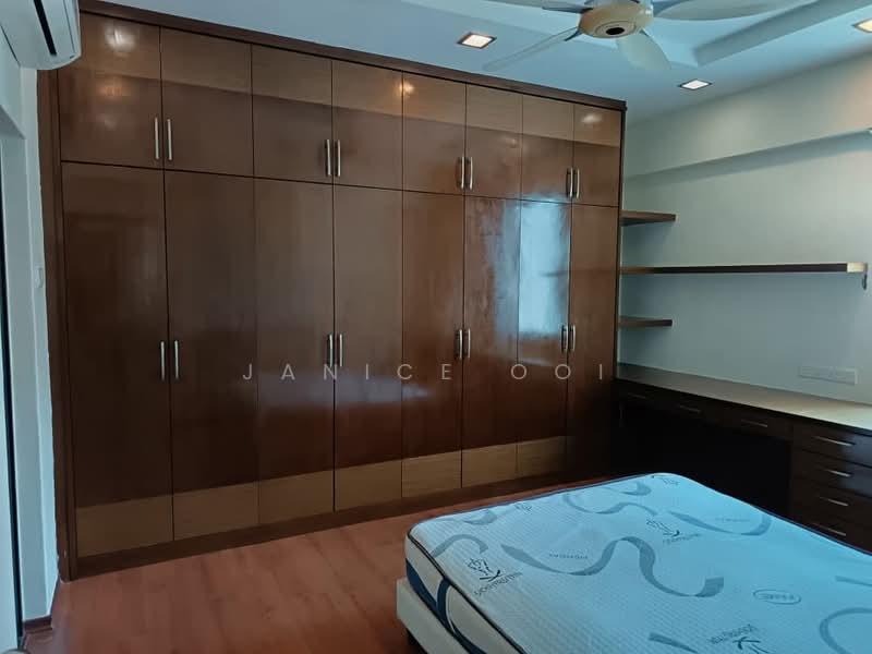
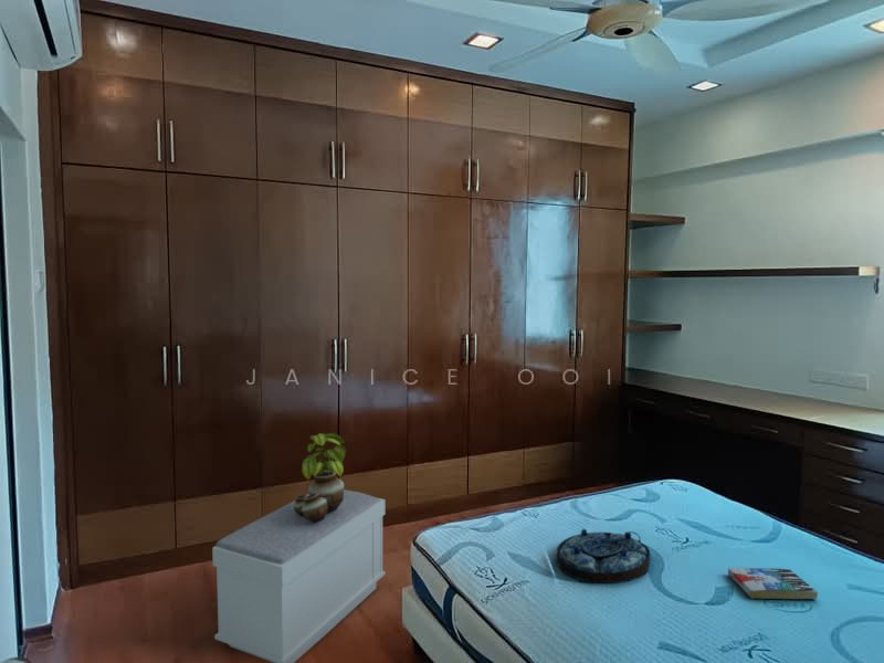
+ potted plant [293,432,347,523]
+ serving tray [556,528,652,585]
+ book [727,567,819,600]
+ bench [211,488,387,663]
